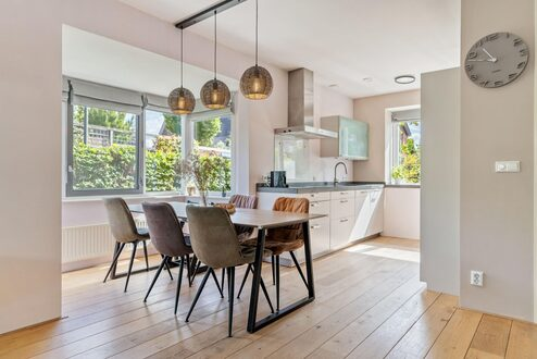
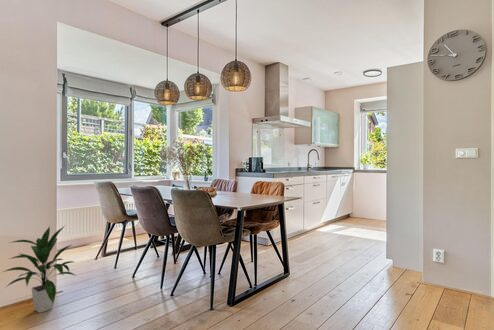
+ indoor plant [2,225,78,314]
